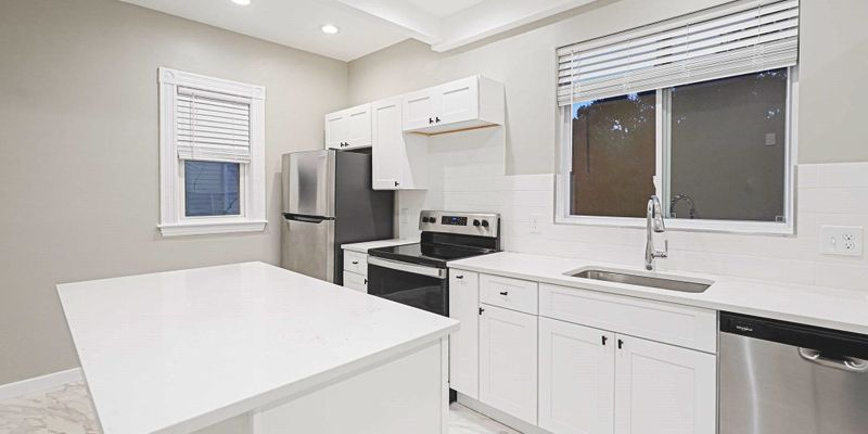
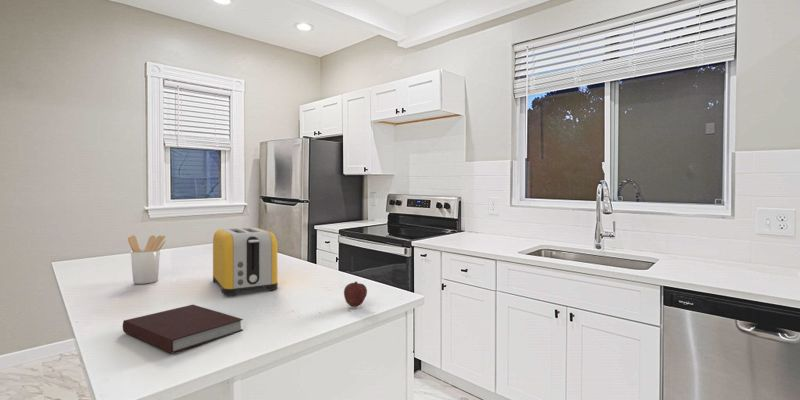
+ toaster [212,227,278,296]
+ utensil holder [127,234,167,285]
+ fruit [343,281,368,308]
+ notebook [122,304,244,354]
